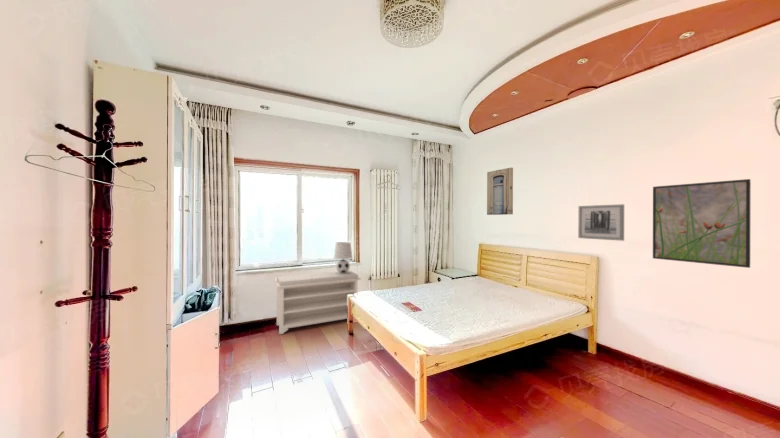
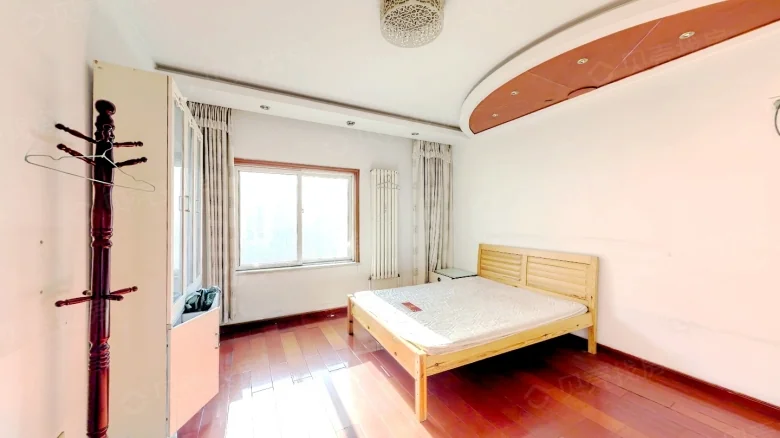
- table lamp [333,241,353,275]
- wall art [577,203,625,242]
- bench [274,270,362,335]
- wall art [486,167,514,216]
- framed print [652,178,752,269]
